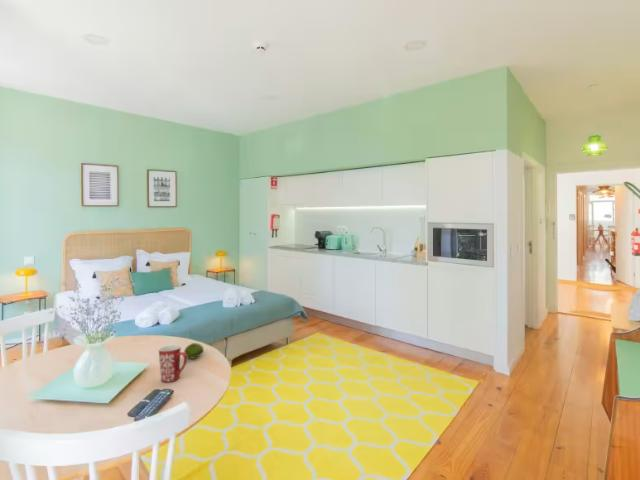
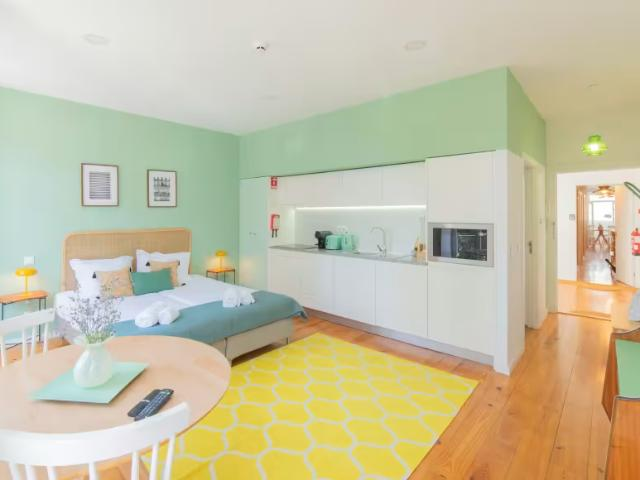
- fruit [183,342,205,360]
- mug [157,344,188,383]
